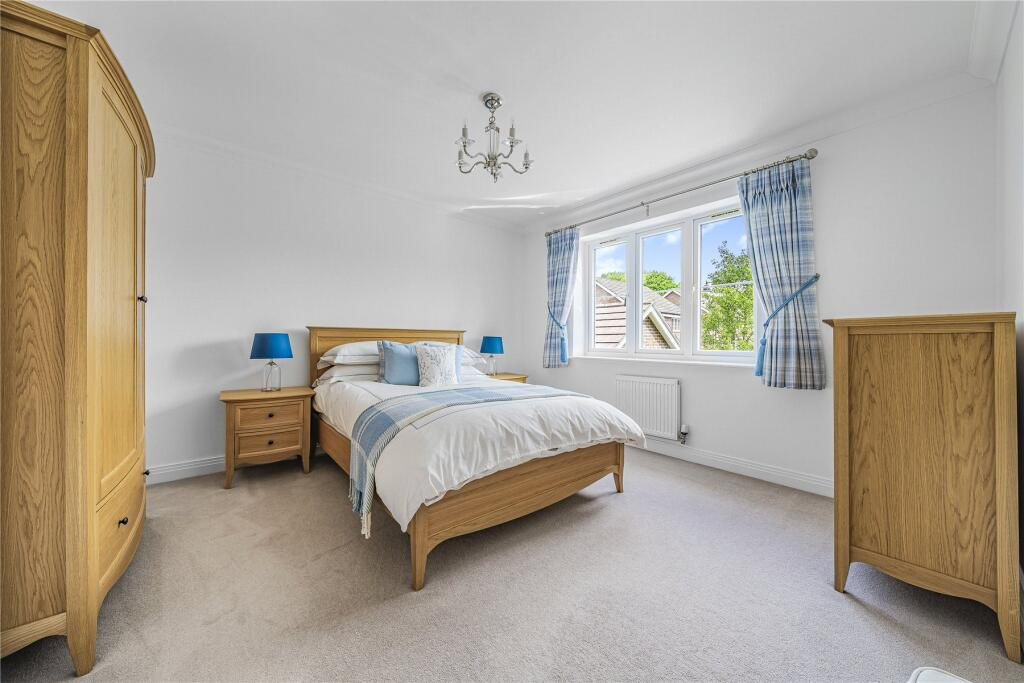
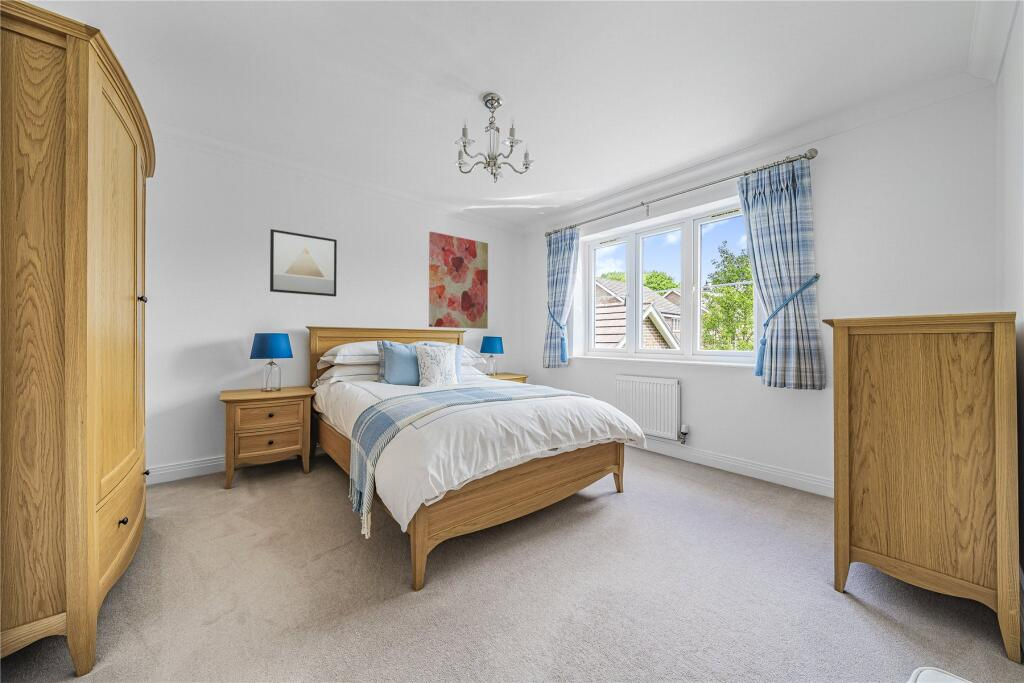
+ wall art [428,231,489,330]
+ wall art [269,228,338,298]
